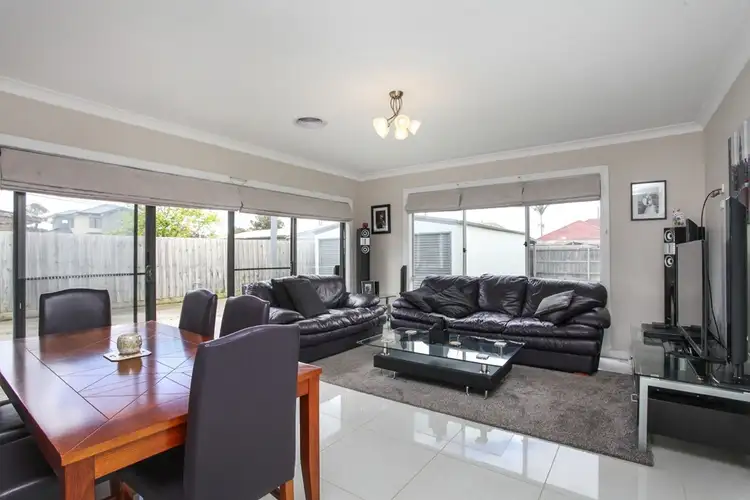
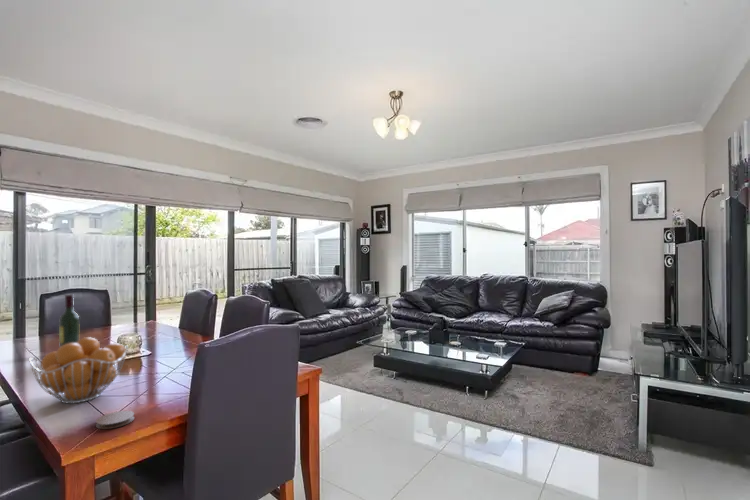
+ coaster [95,410,135,430]
+ fruit basket [28,336,129,404]
+ wine bottle [58,293,80,348]
